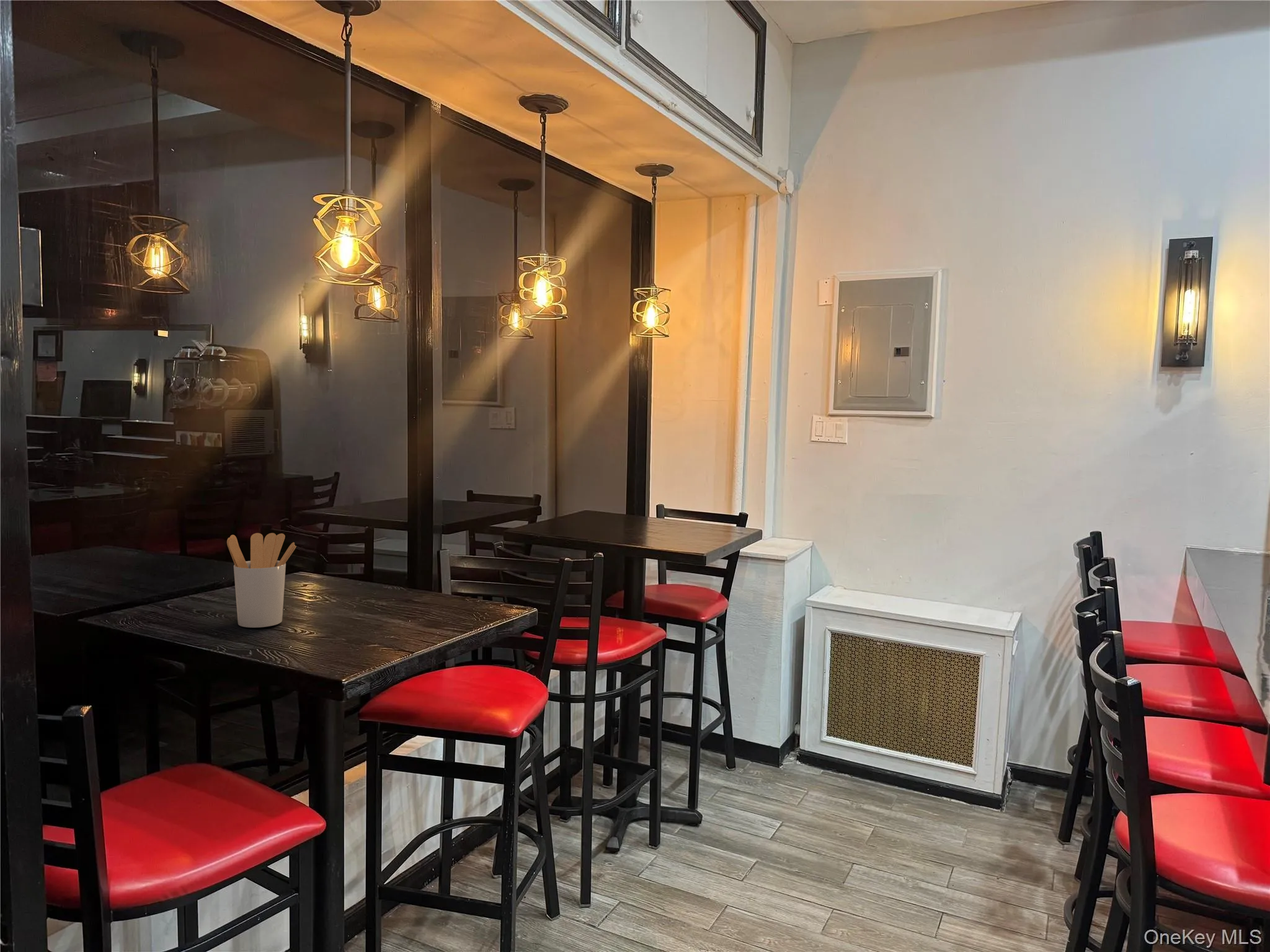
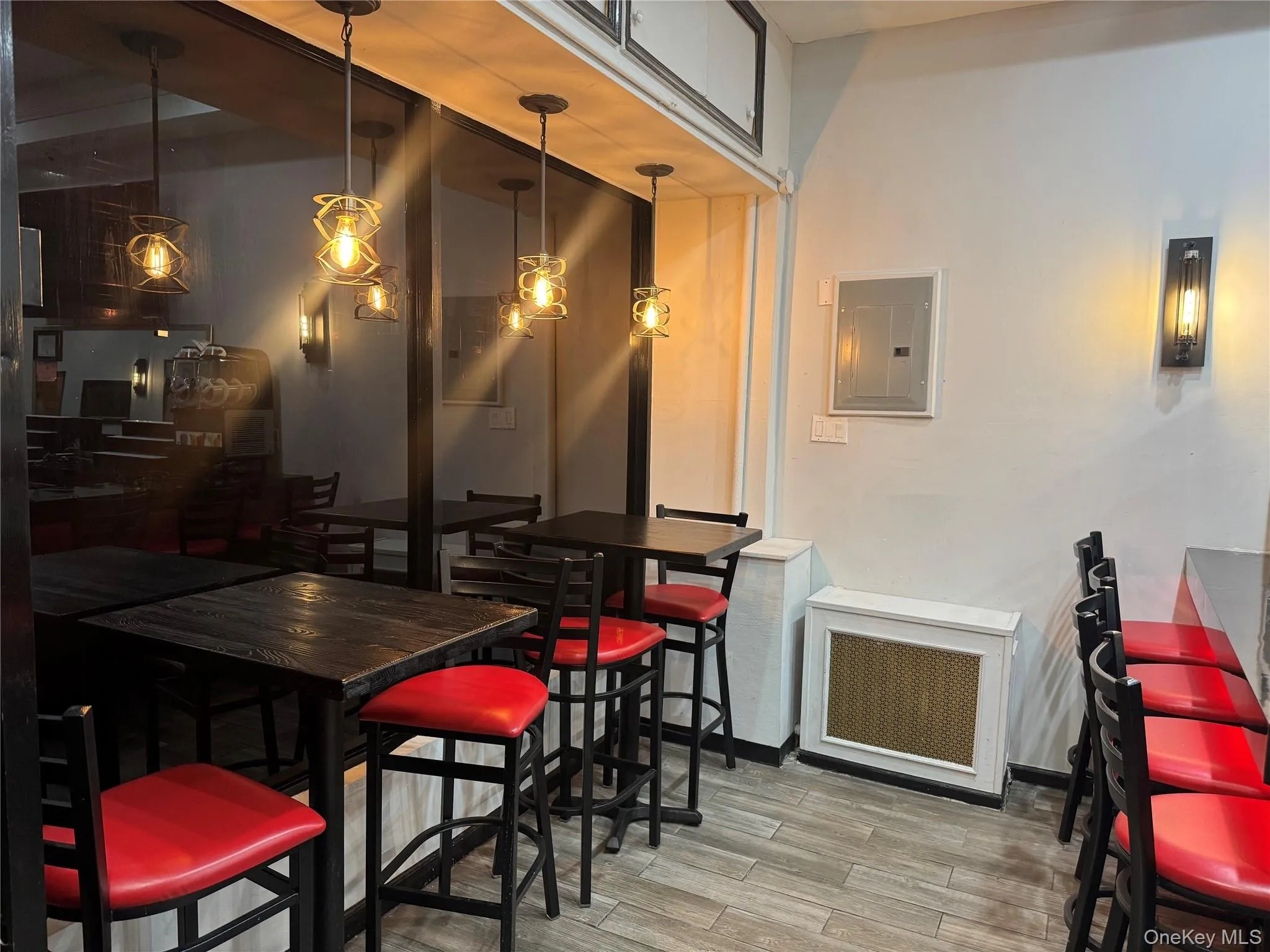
- utensil holder [226,532,297,628]
